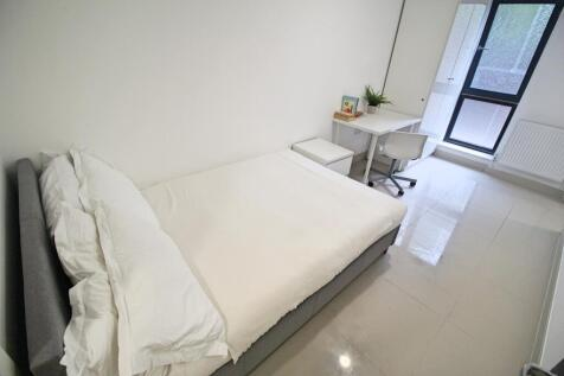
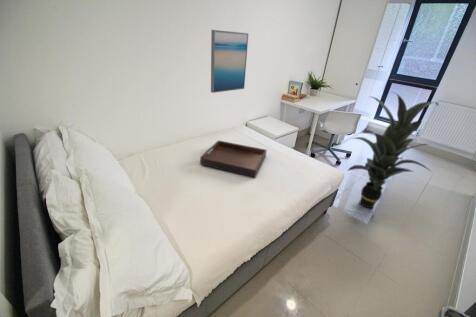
+ wall art [210,29,249,94]
+ serving tray [199,139,268,178]
+ indoor plant [346,91,439,209]
